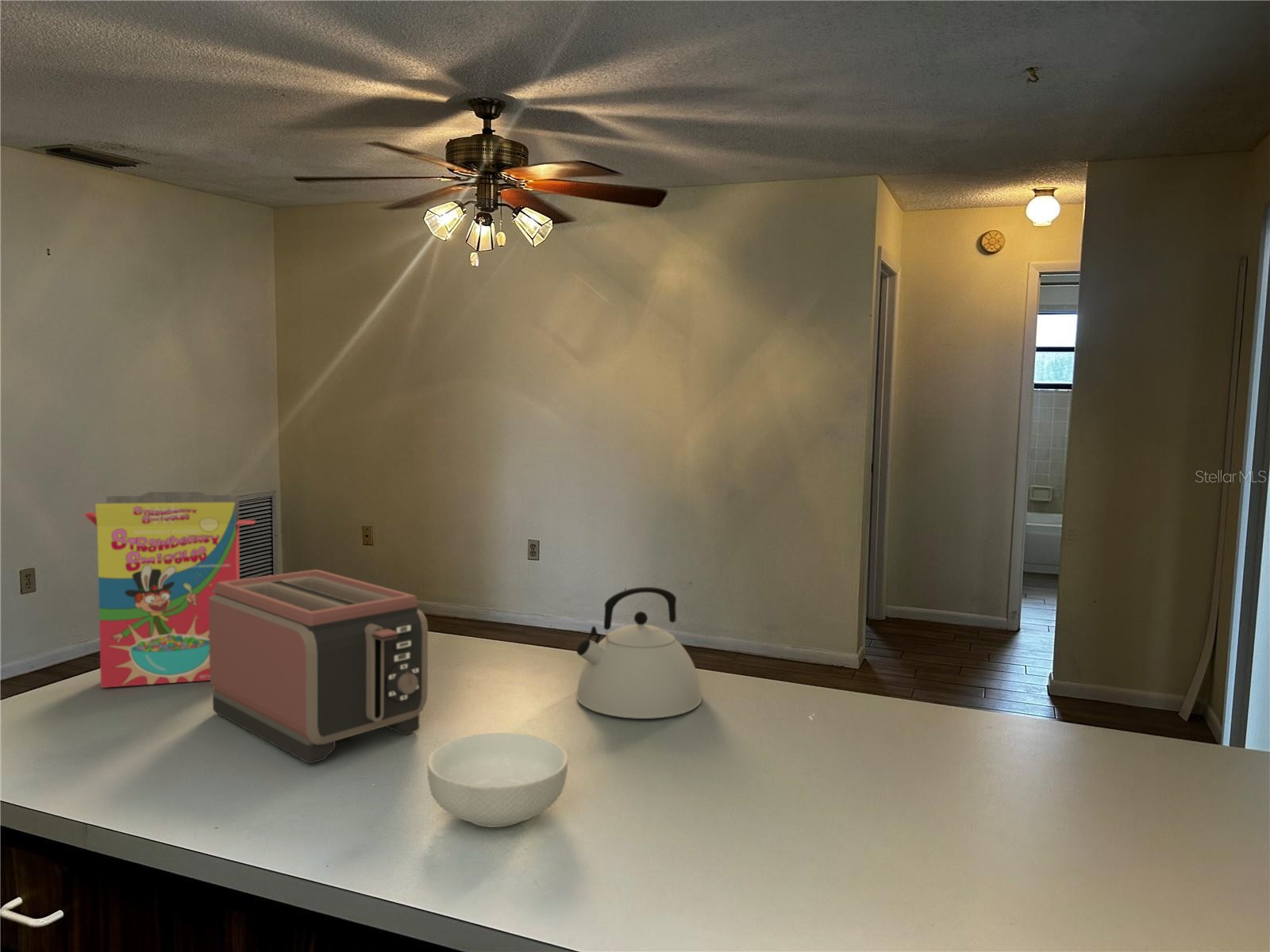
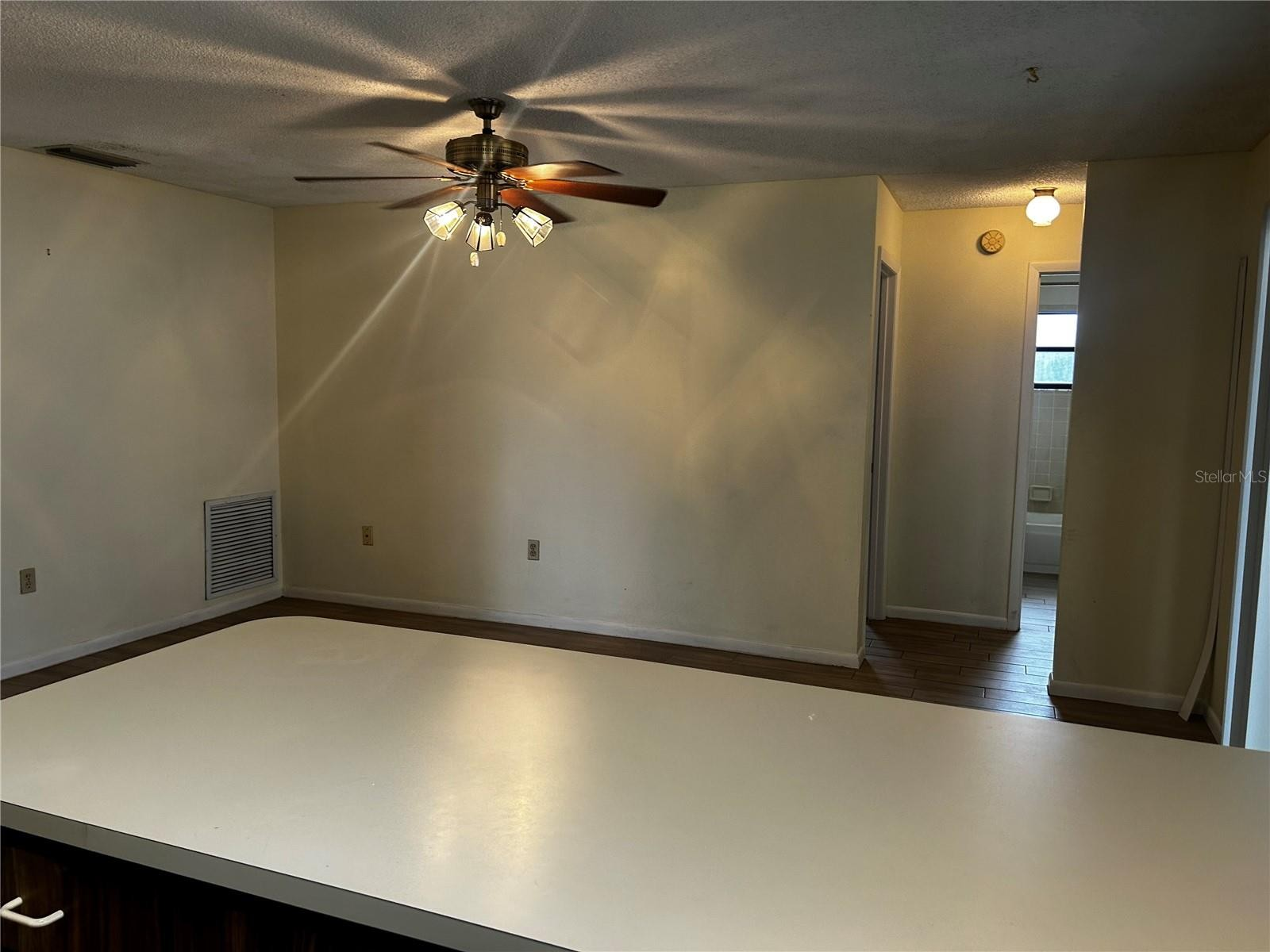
- toaster [209,569,429,764]
- cereal bowl [426,732,569,828]
- kettle [575,586,702,720]
- cereal box [83,491,256,689]
